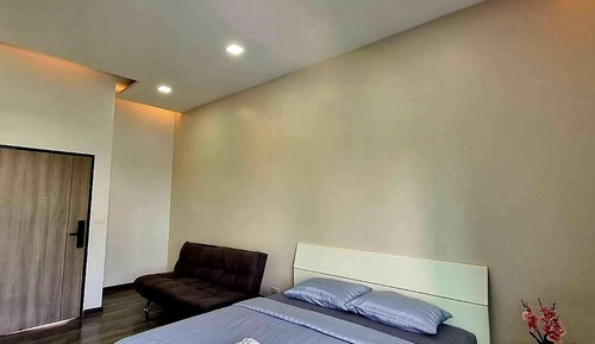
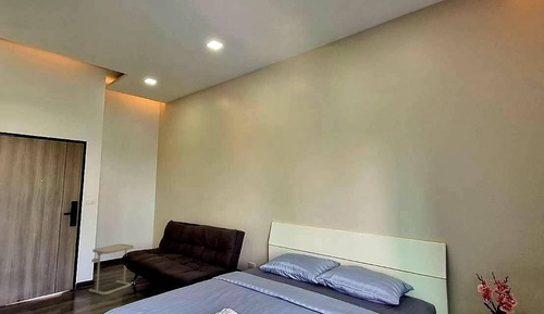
+ side table [88,243,135,296]
